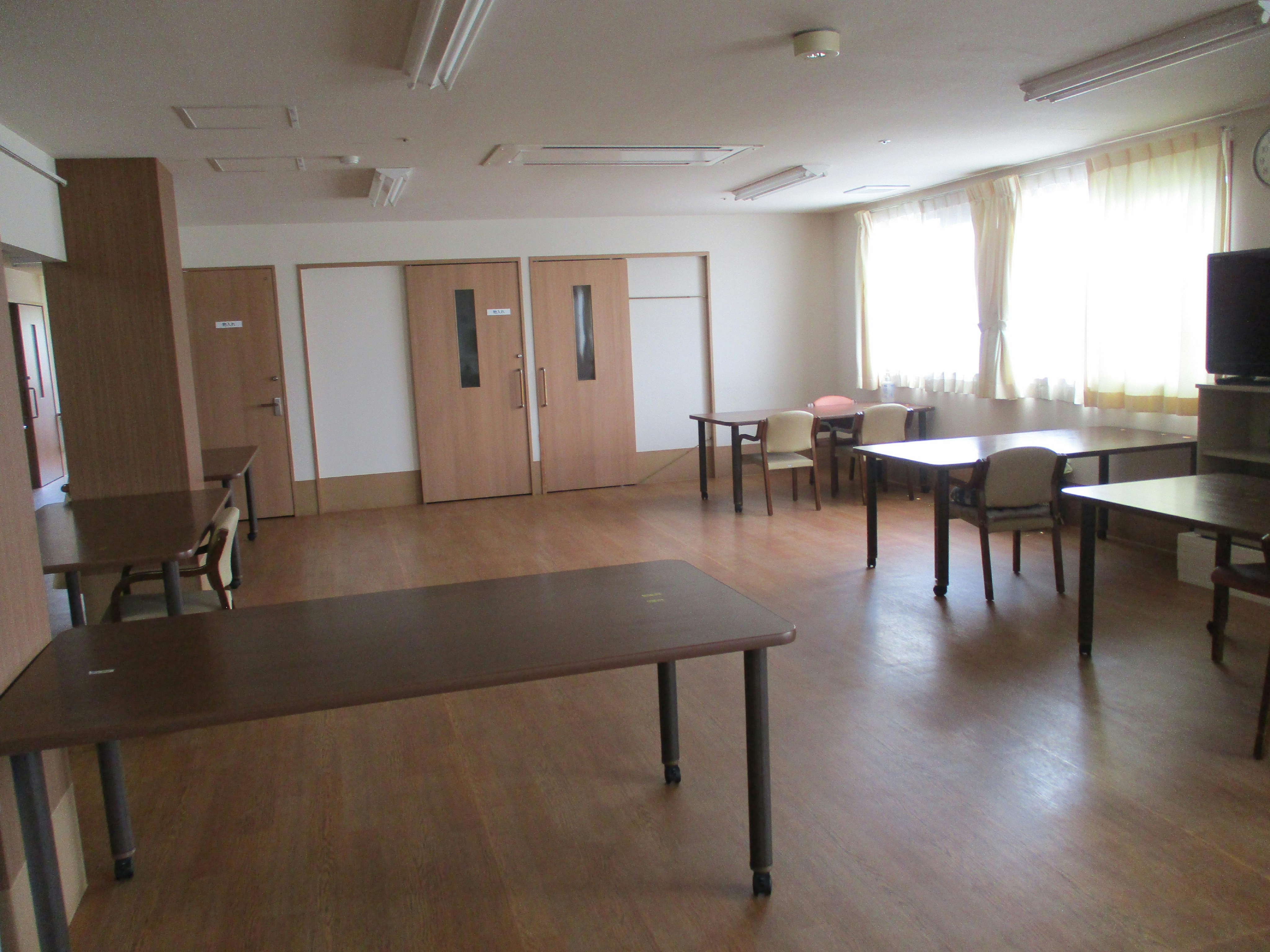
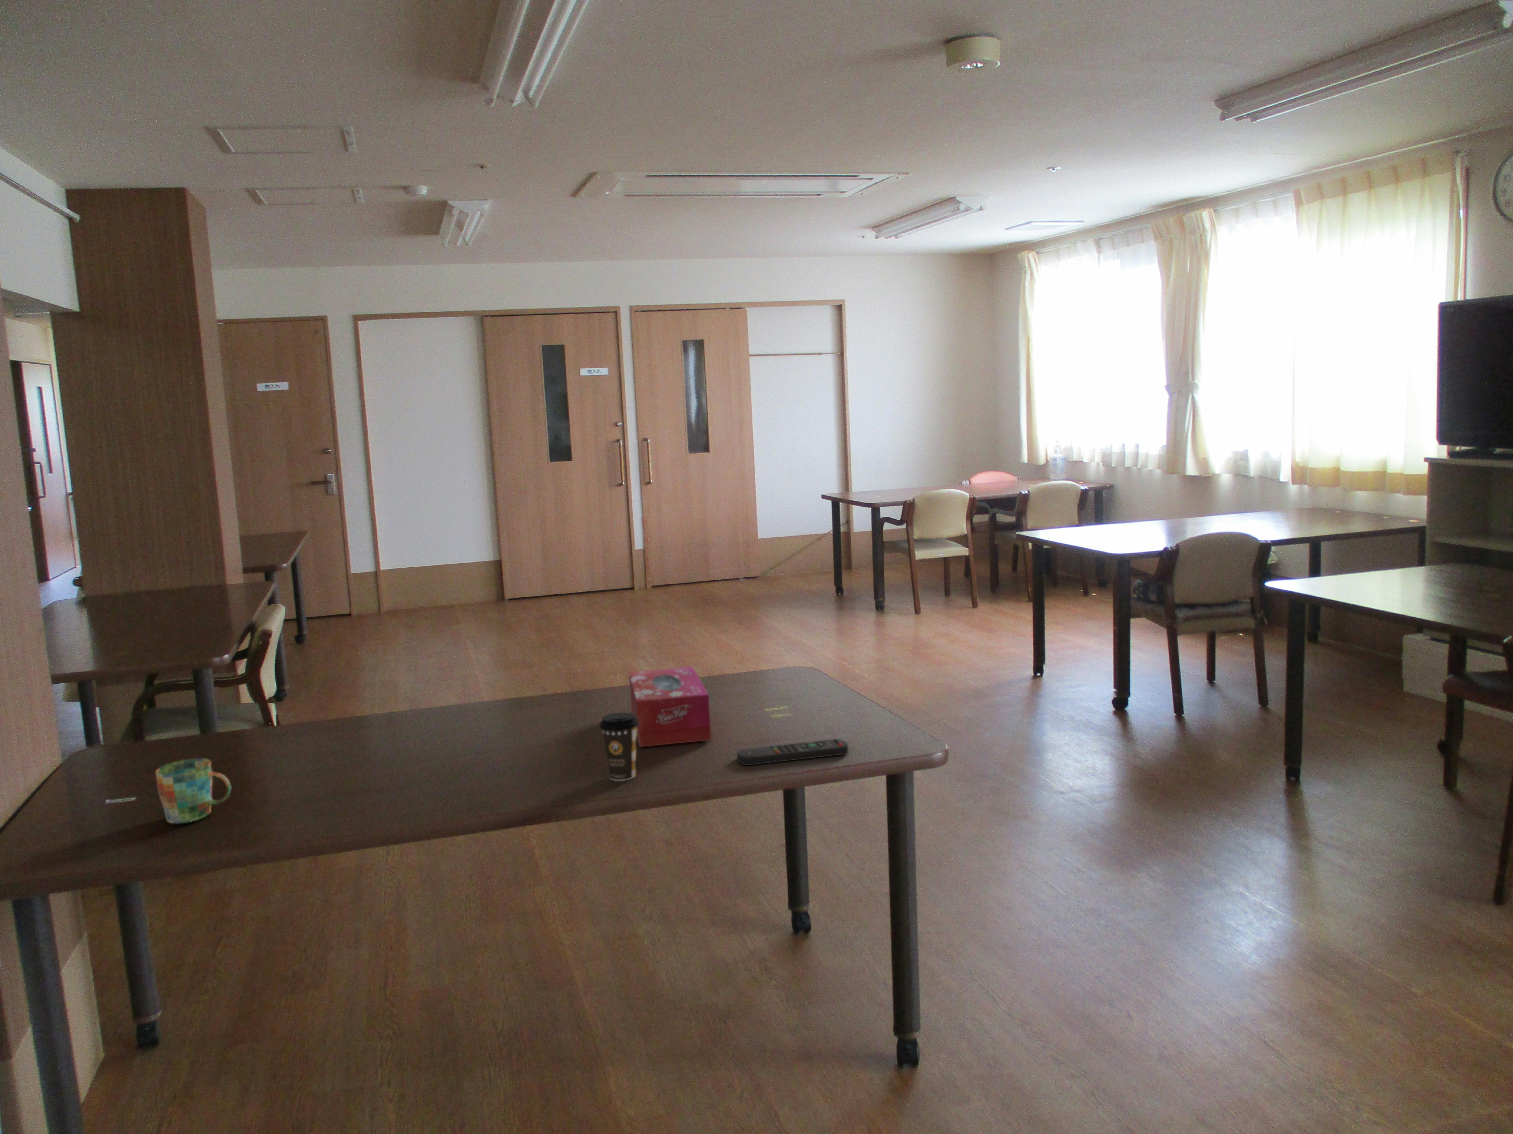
+ tissue box [629,666,711,748]
+ coffee cup [599,712,639,781]
+ remote control [736,739,848,766]
+ mug [155,759,231,824]
